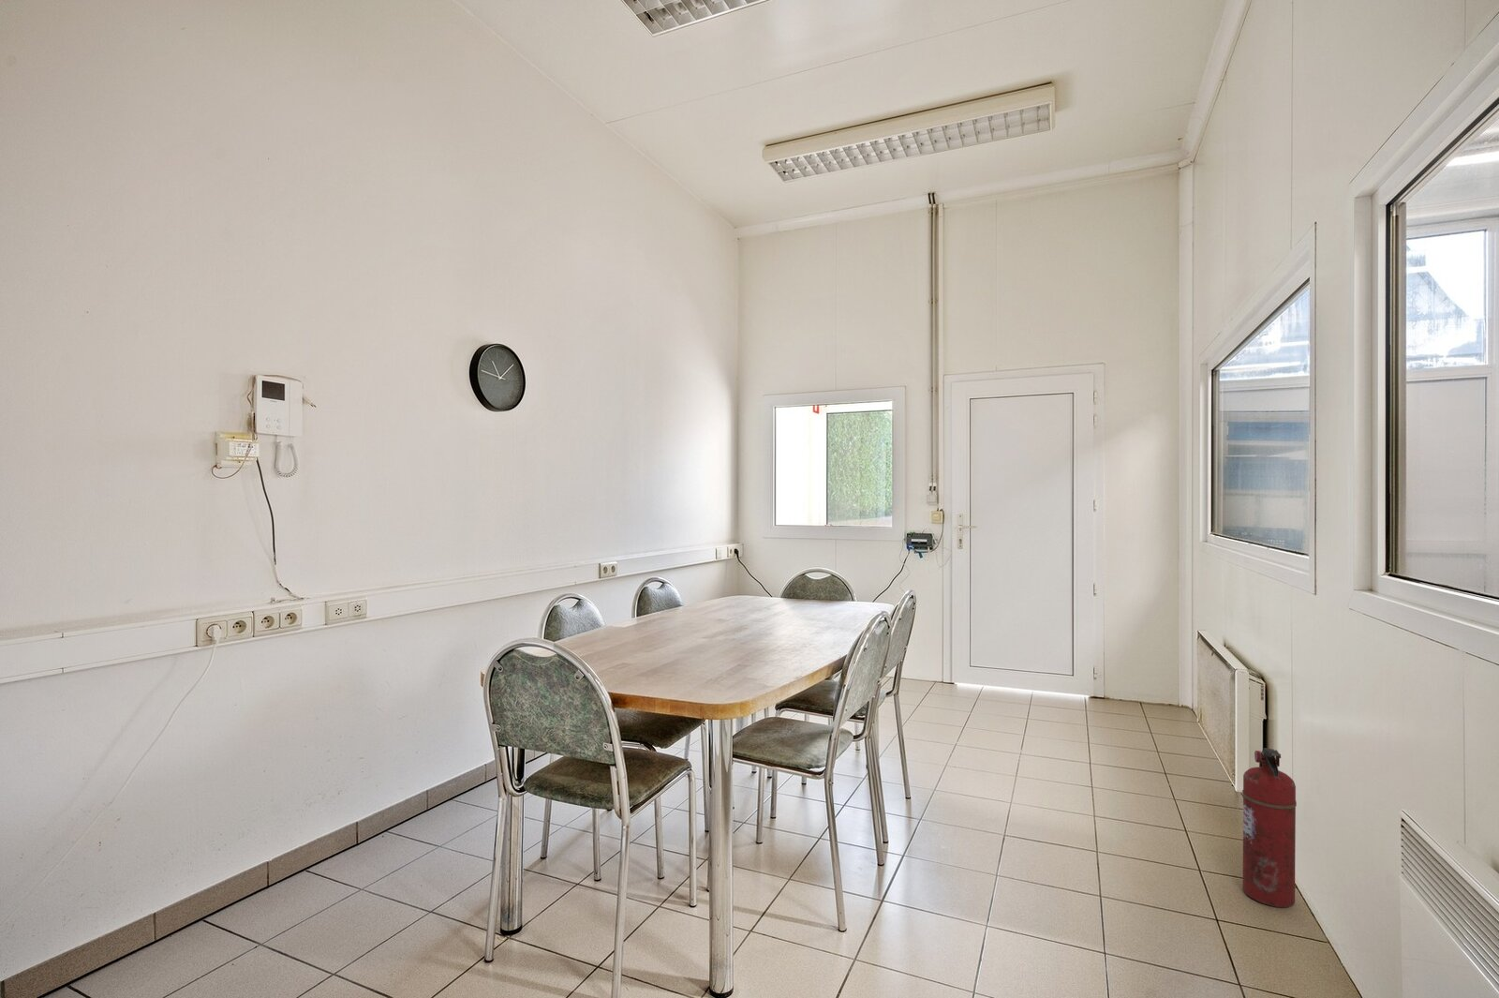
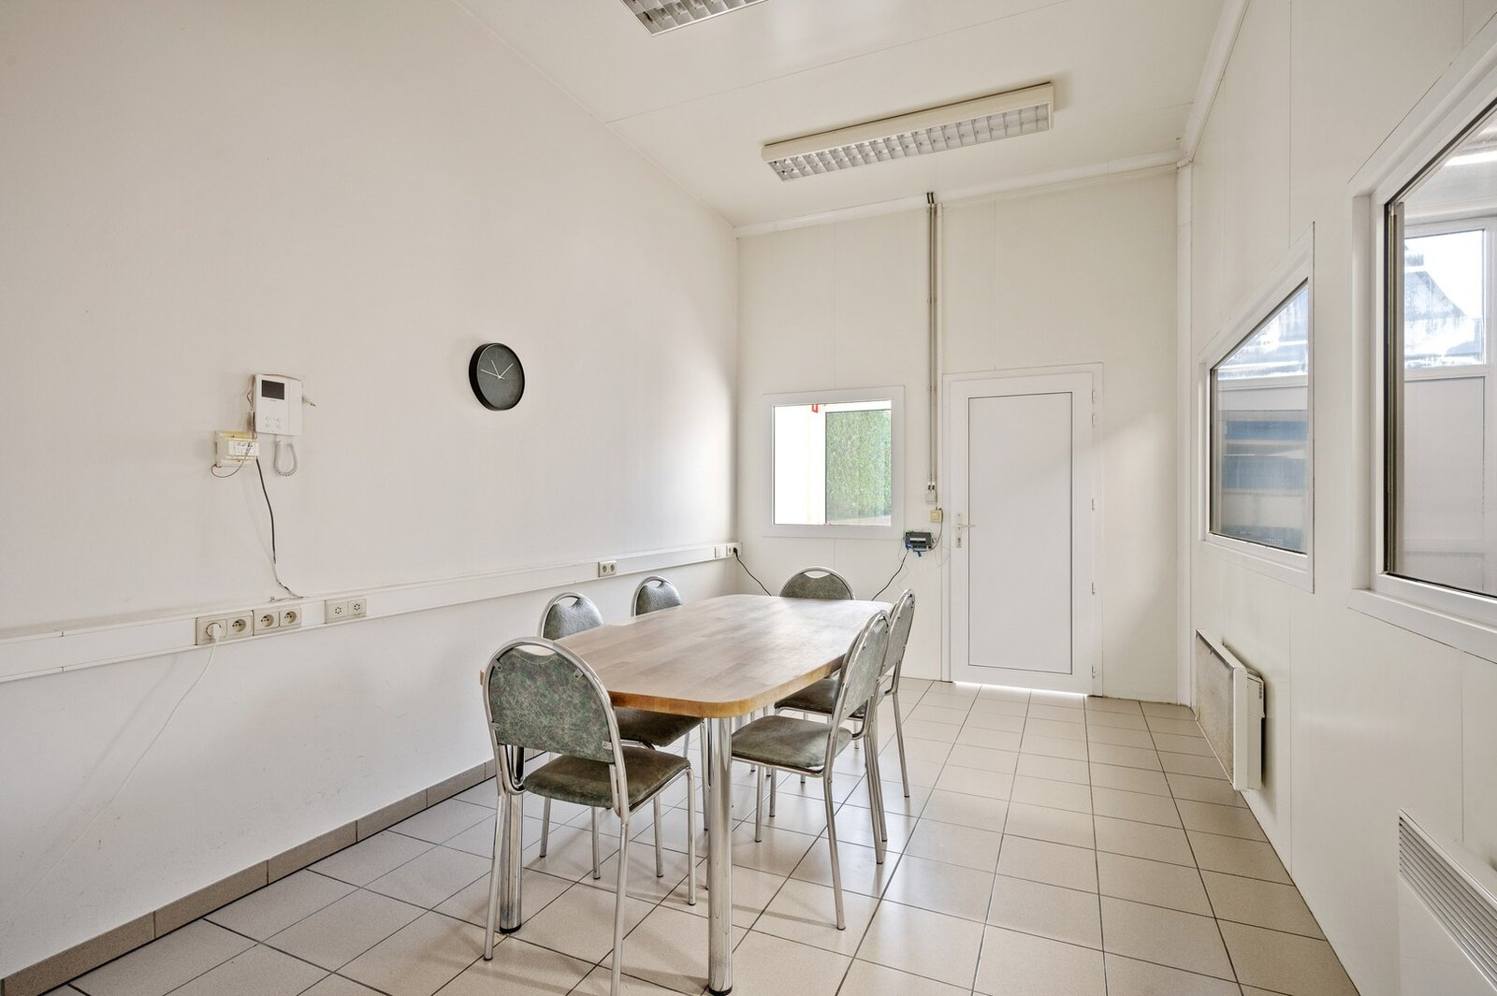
- fire extinguisher [1242,747,1297,908]
